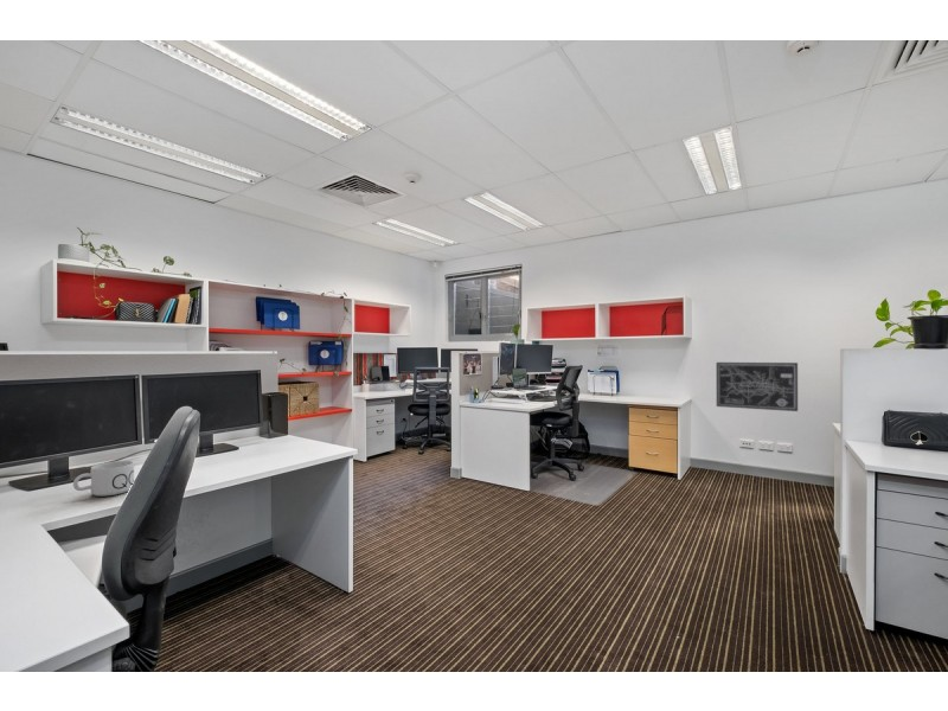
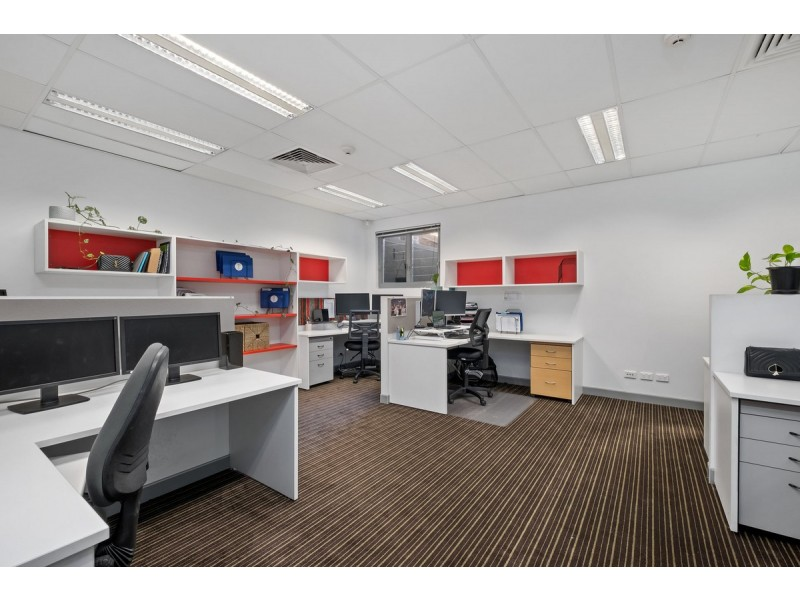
- wall art [716,361,799,412]
- mug [72,460,135,498]
